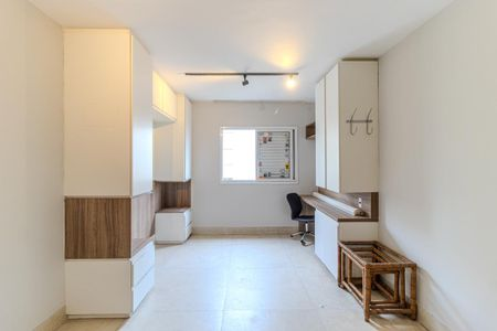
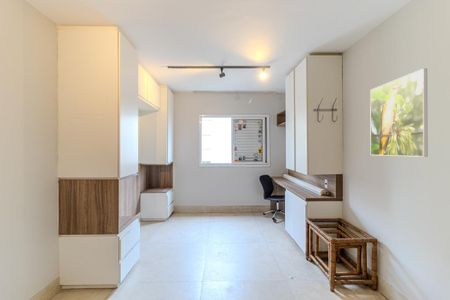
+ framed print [369,68,429,158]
